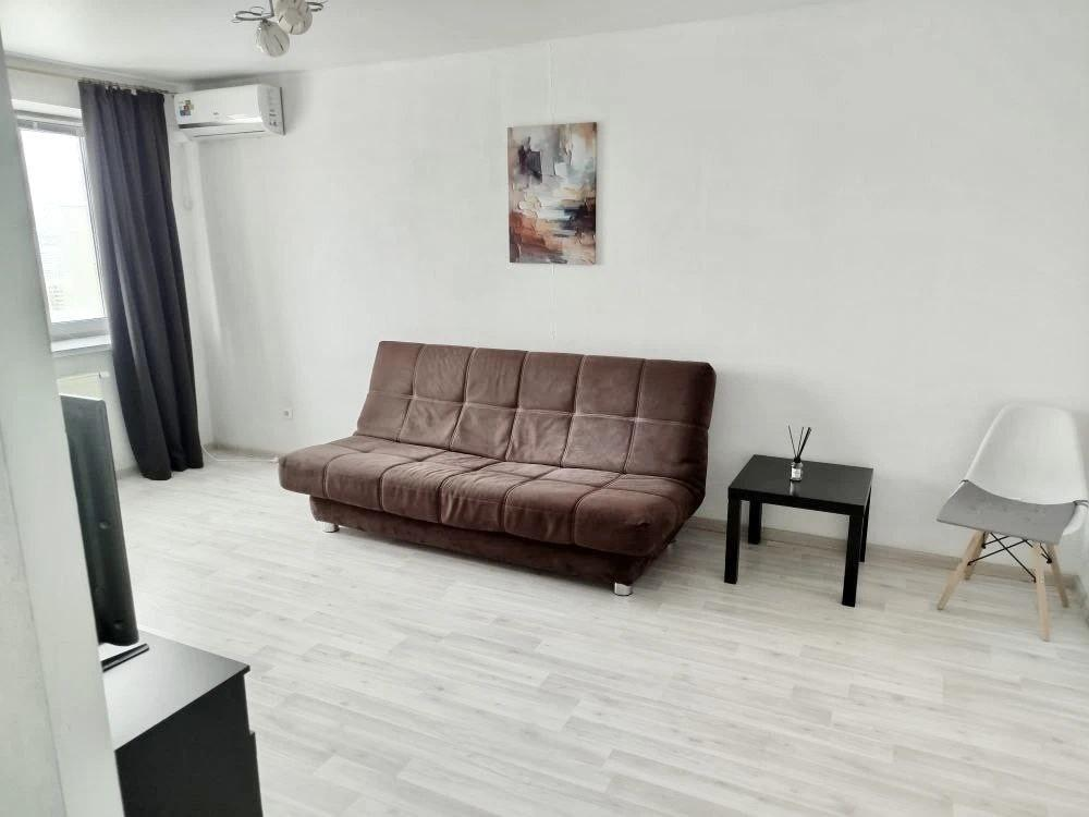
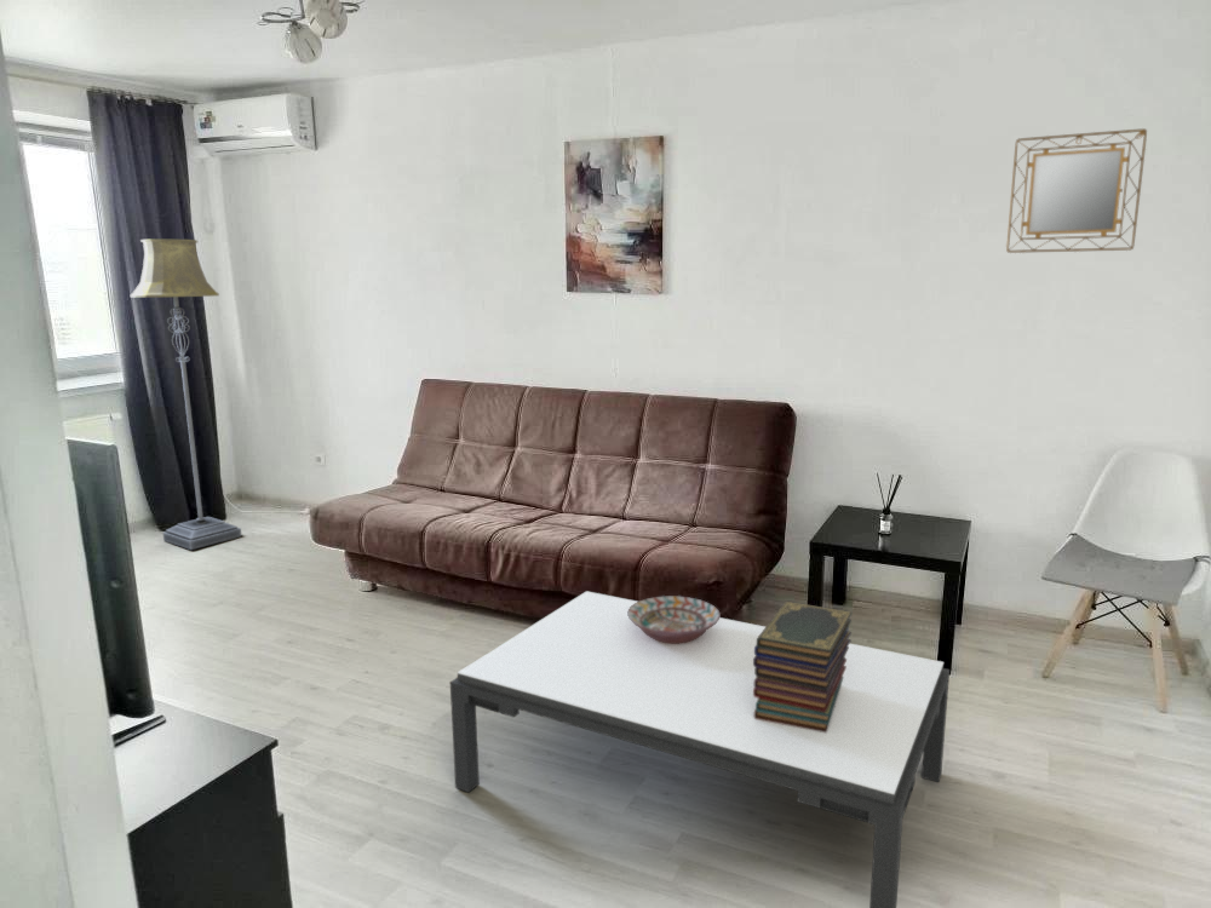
+ floor lamp [130,237,243,551]
+ home mirror [1005,127,1148,254]
+ coffee table [449,590,951,908]
+ decorative bowl [627,594,722,644]
+ book stack [753,600,853,732]
